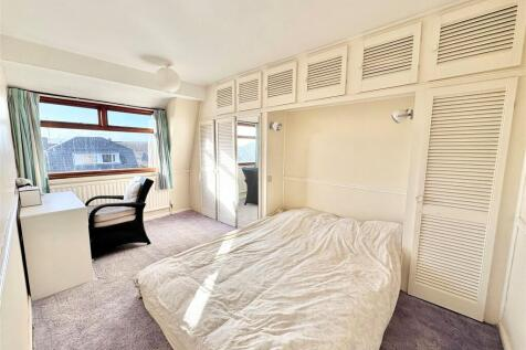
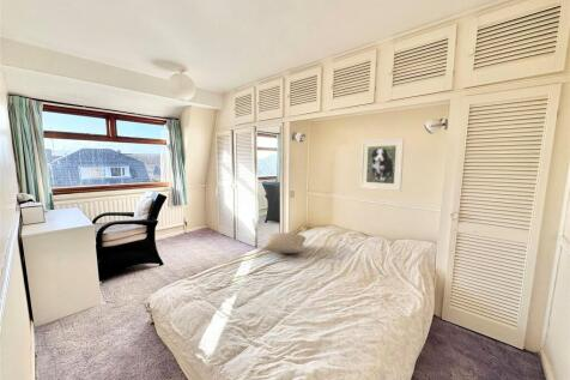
+ pillow [262,231,308,254]
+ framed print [359,137,406,192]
